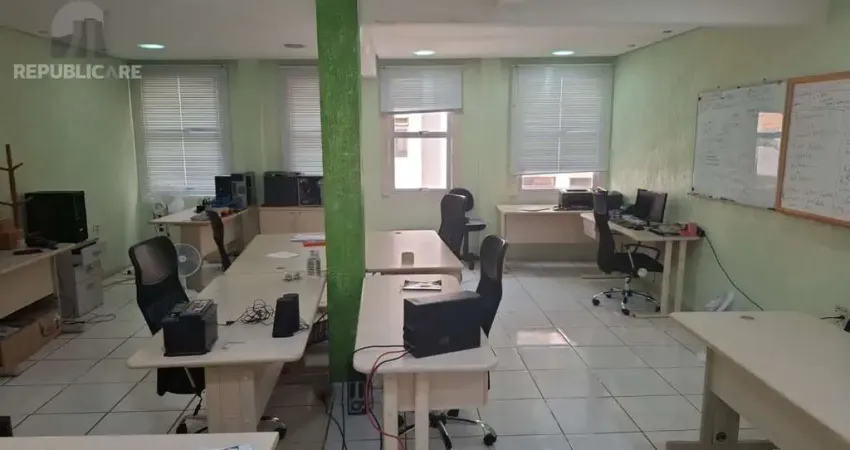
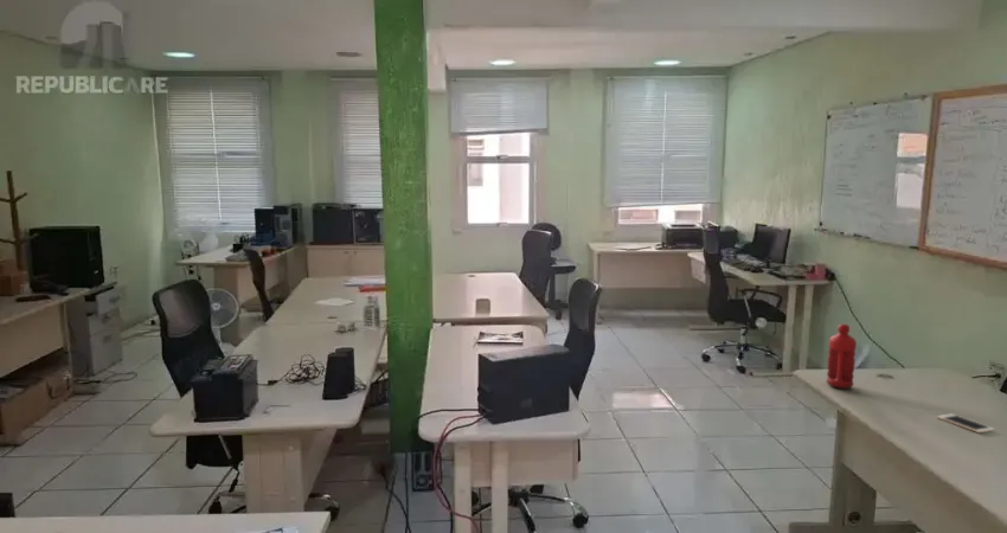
+ cell phone [936,412,996,434]
+ water bottle [826,323,858,390]
